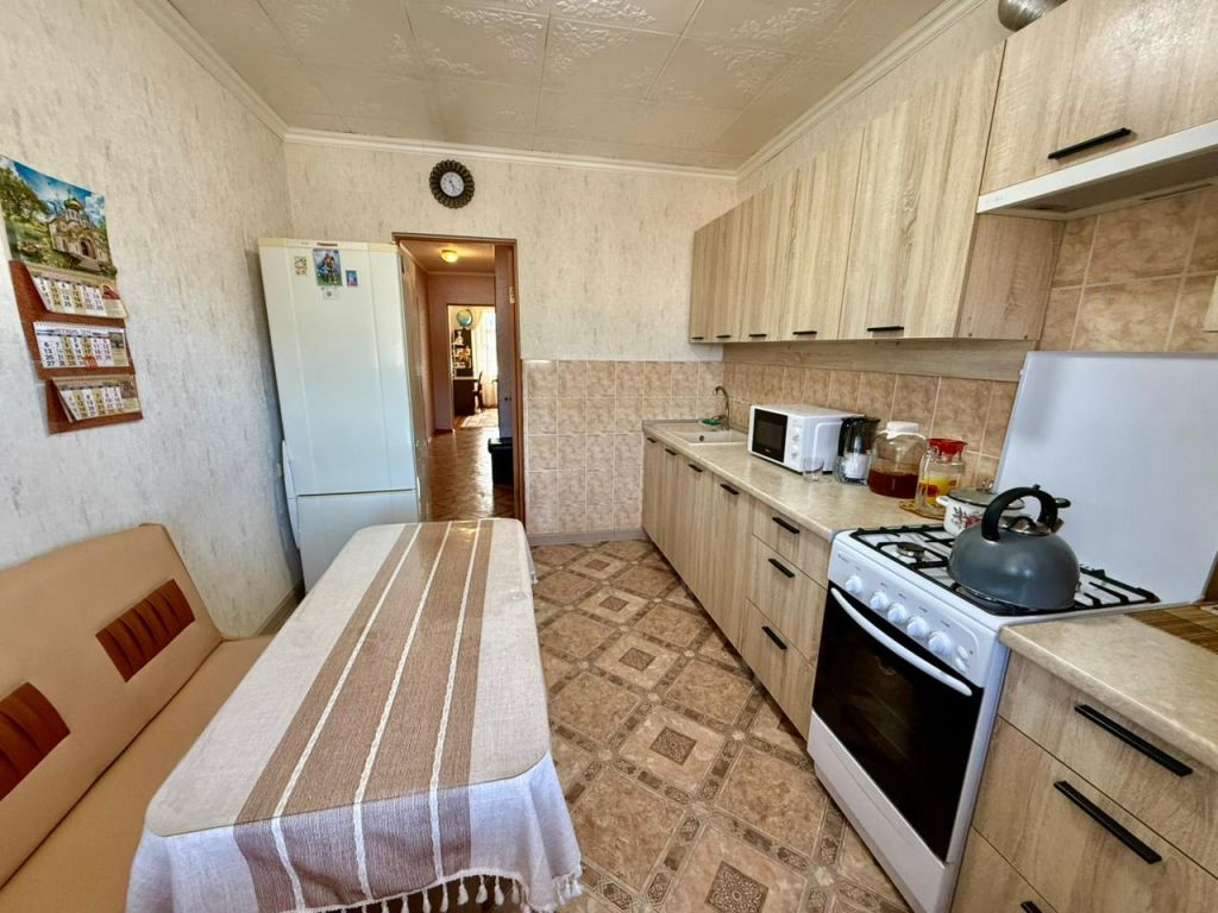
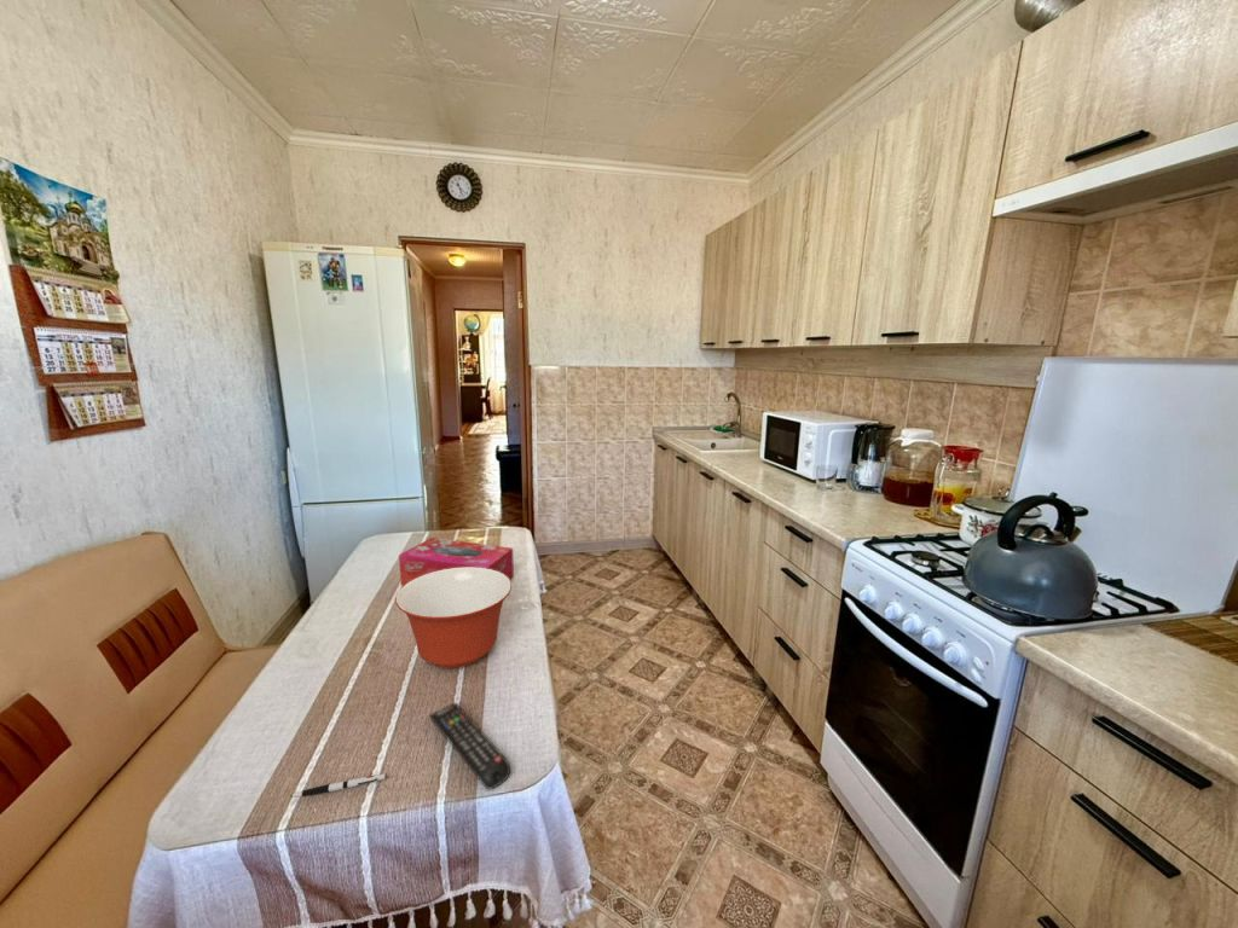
+ tissue box [398,536,515,587]
+ mixing bowl [394,567,513,669]
+ remote control [428,702,511,790]
+ pen [289,772,388,799]
